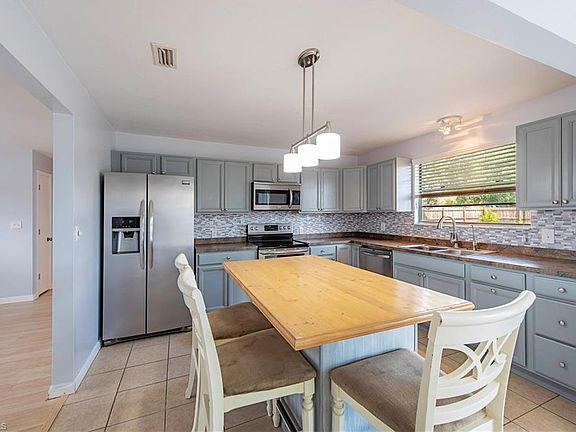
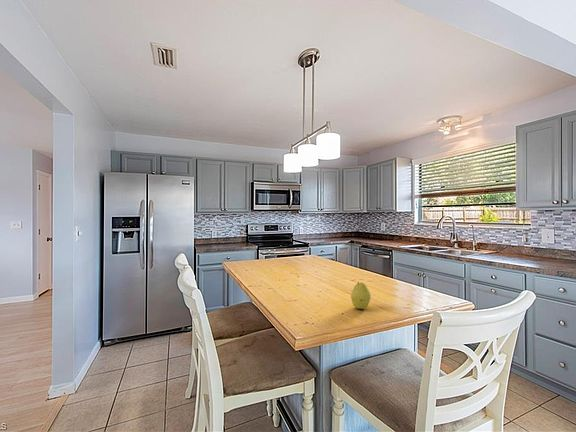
+ fruit [350,281,372,310]
